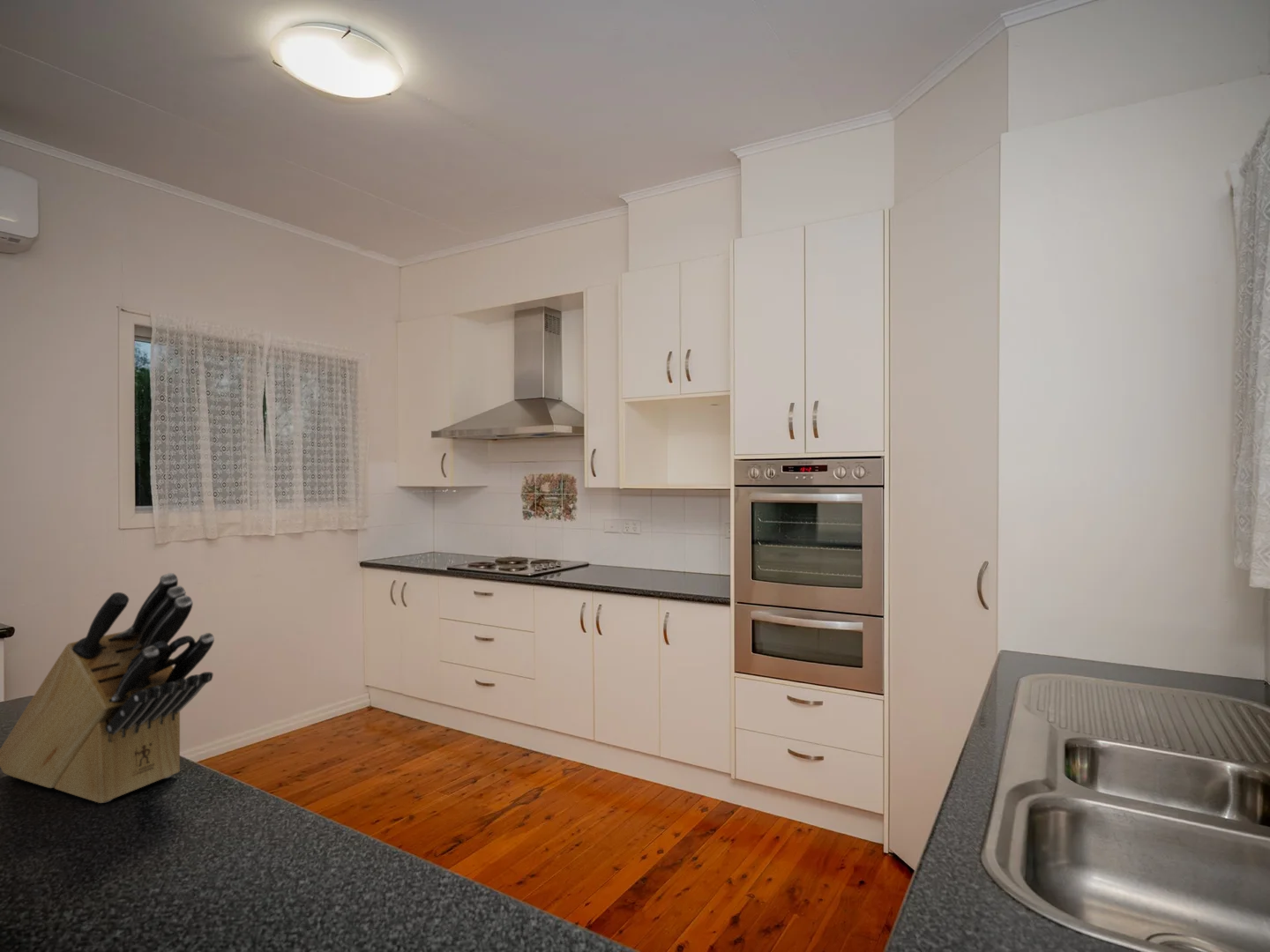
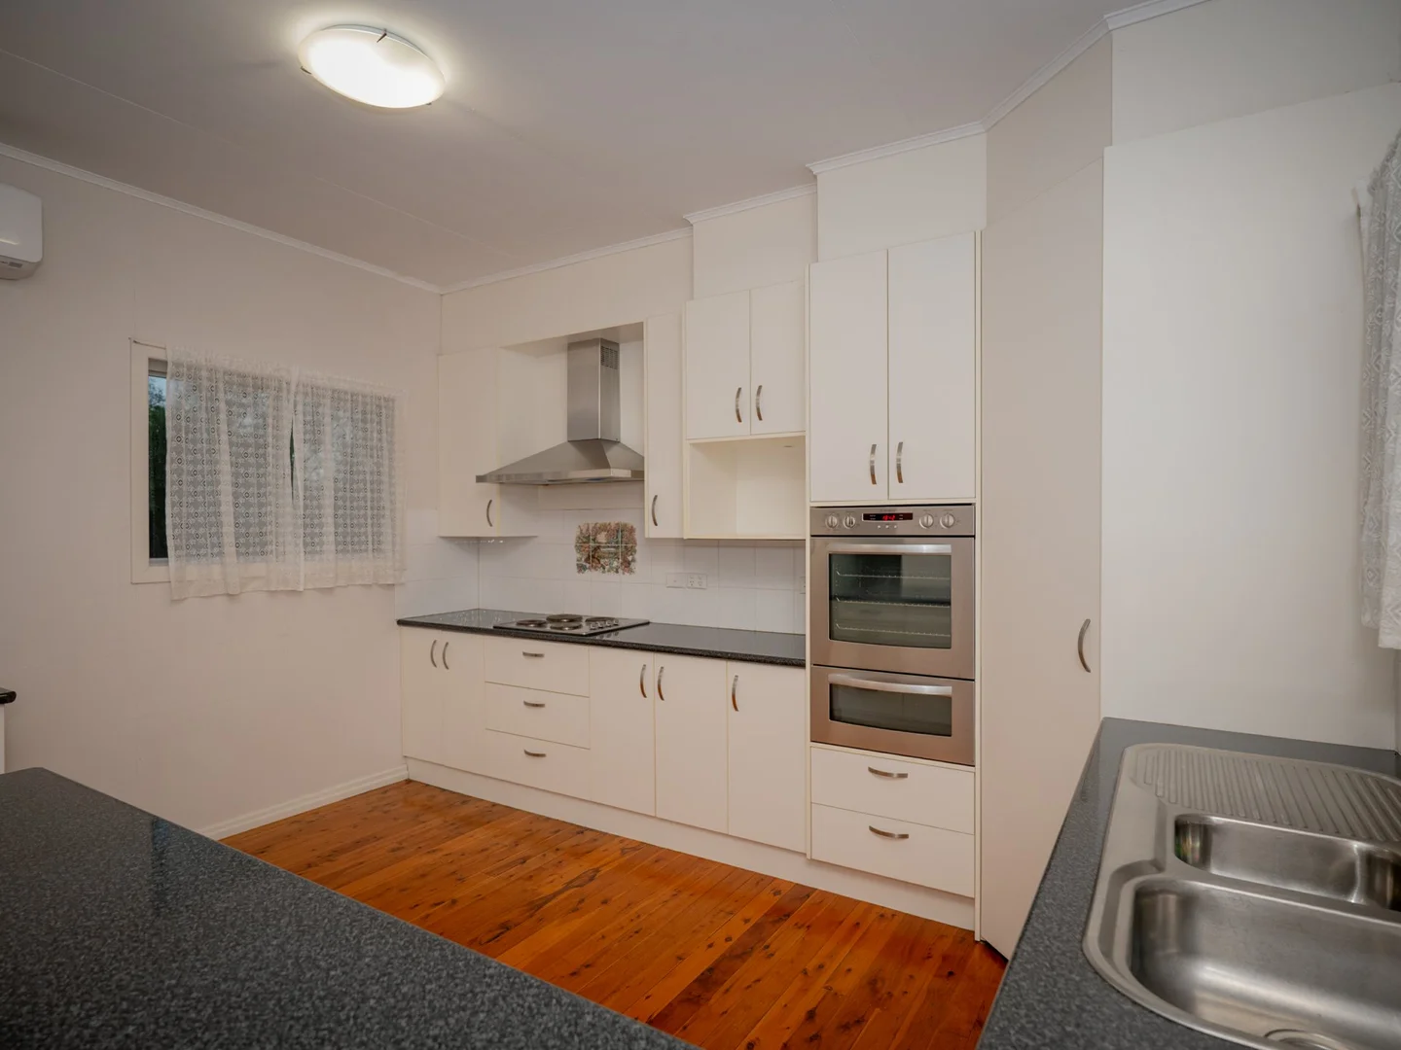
- knife block [0,572,215,804]
